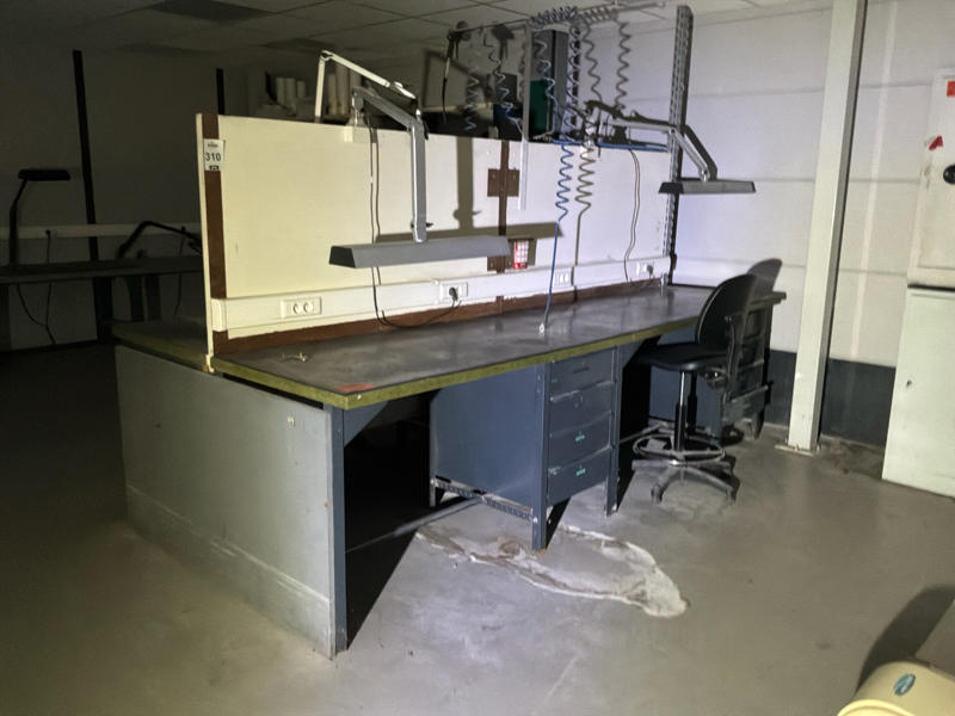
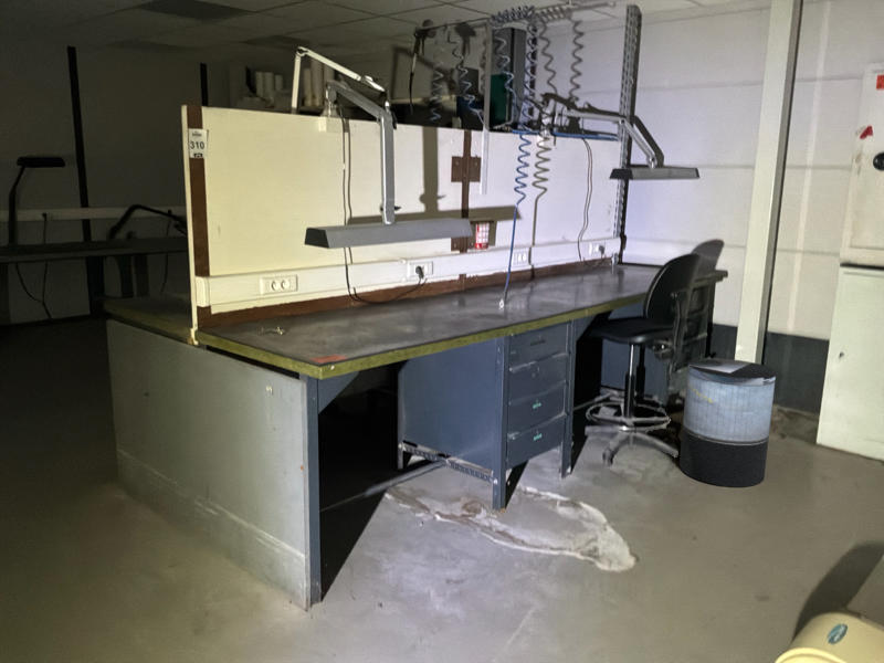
+ trash can [678,357,777,488]
